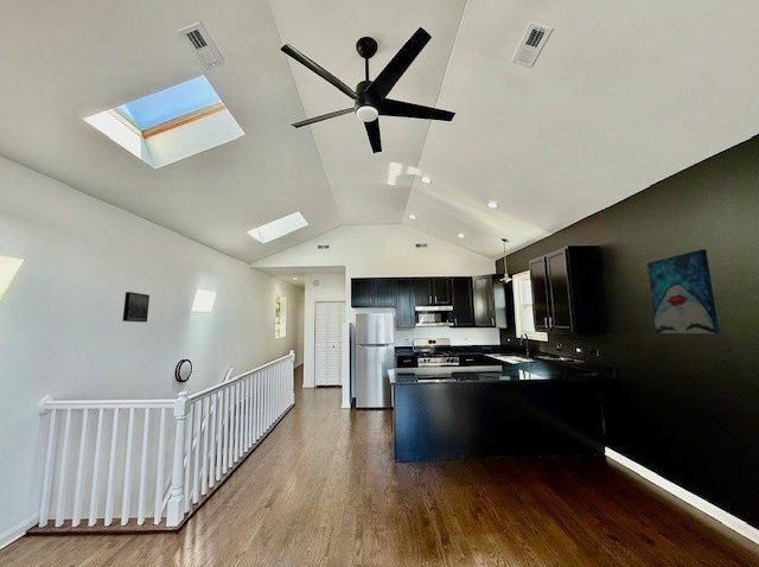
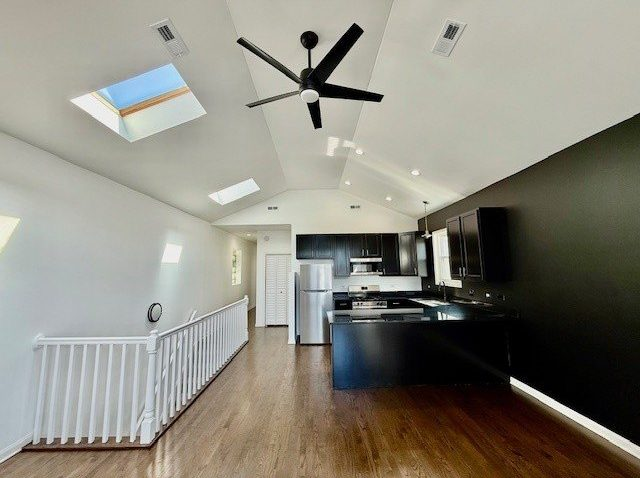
- wall art [122,291,151,323]
- wall art [646,248,720,335]
